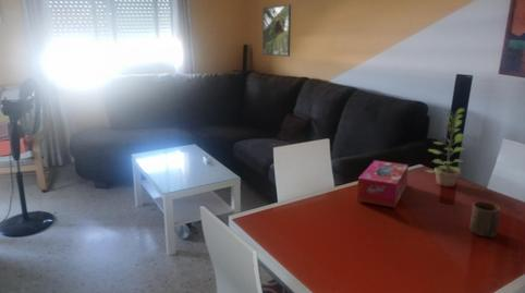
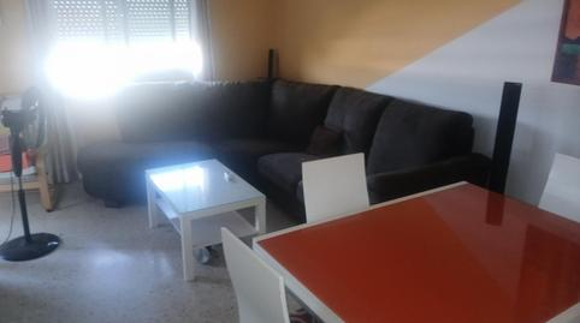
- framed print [261,3,292,58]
- cup [468,200,501,239]
- tissue box [356,159,410,208]
- plant [424,108,466,187]
